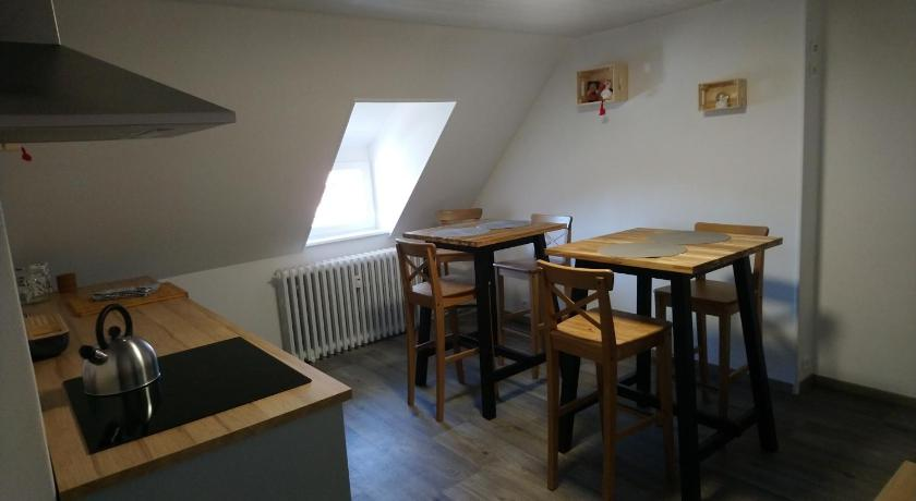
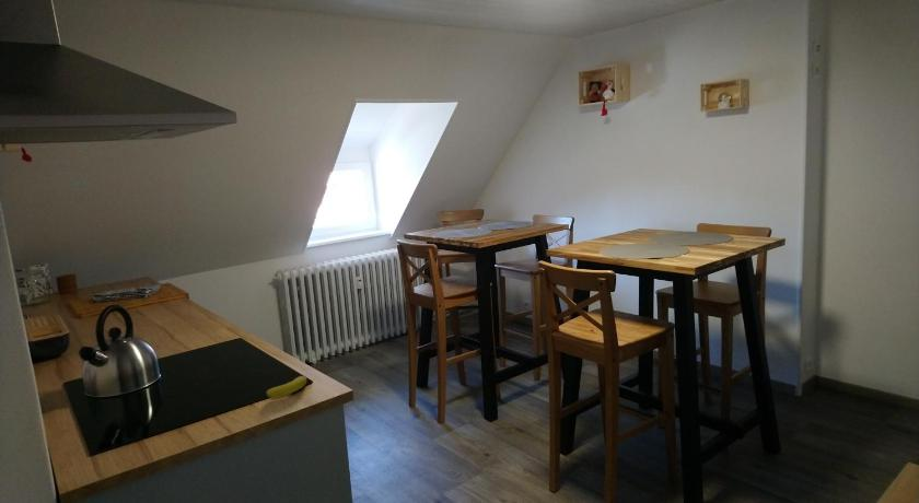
+ banana [265,375,307,399]
